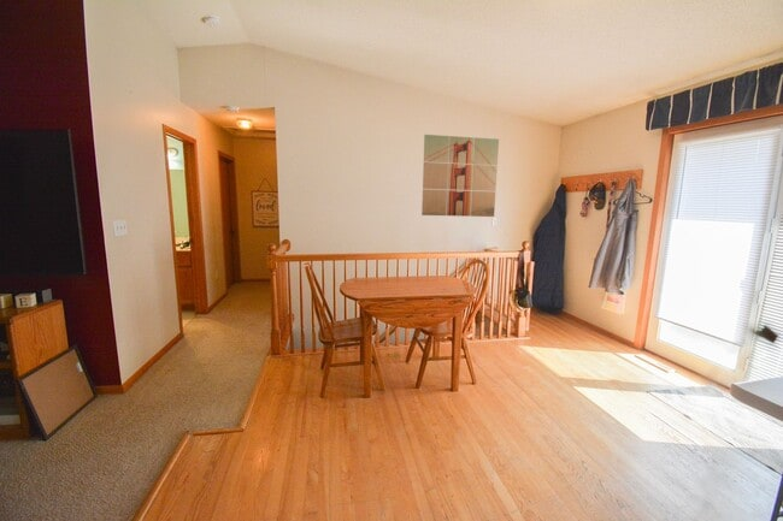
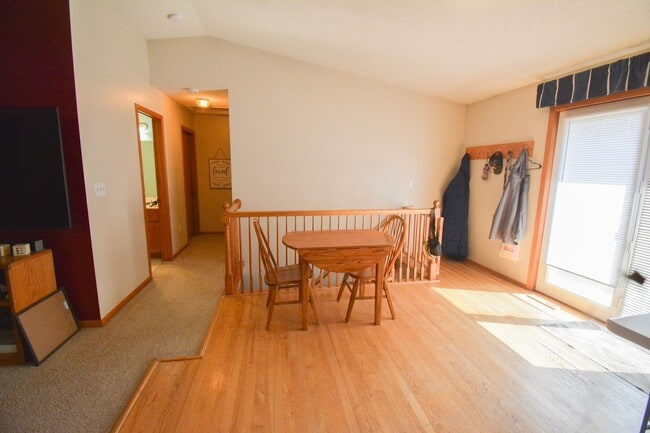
- wall art [420,134,500,218]
